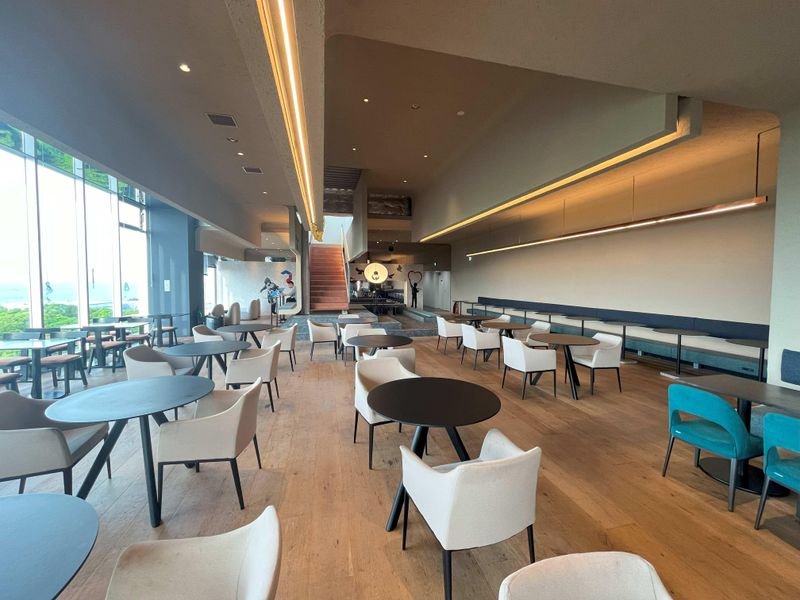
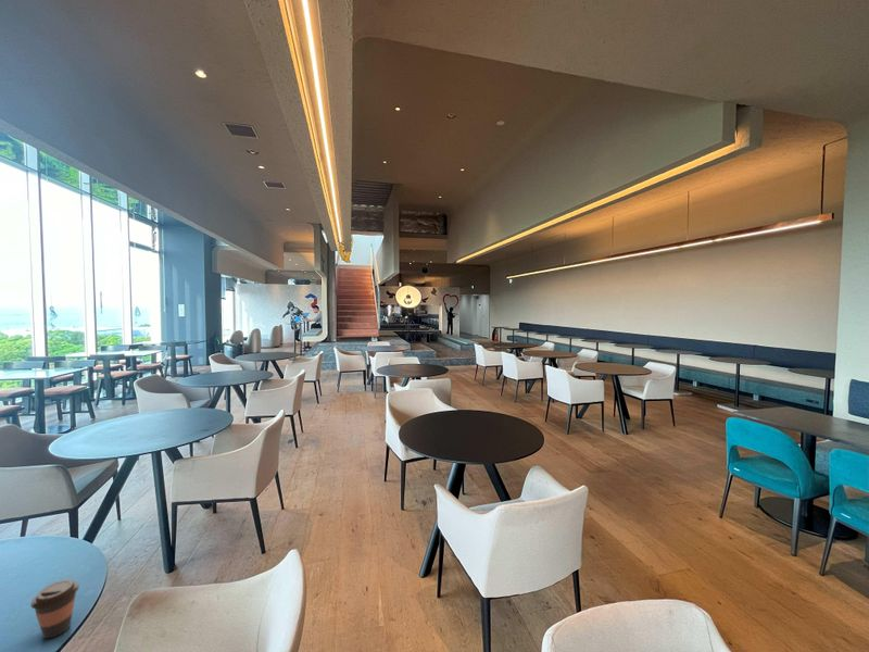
+ coffee cup [29,578,80,639]
